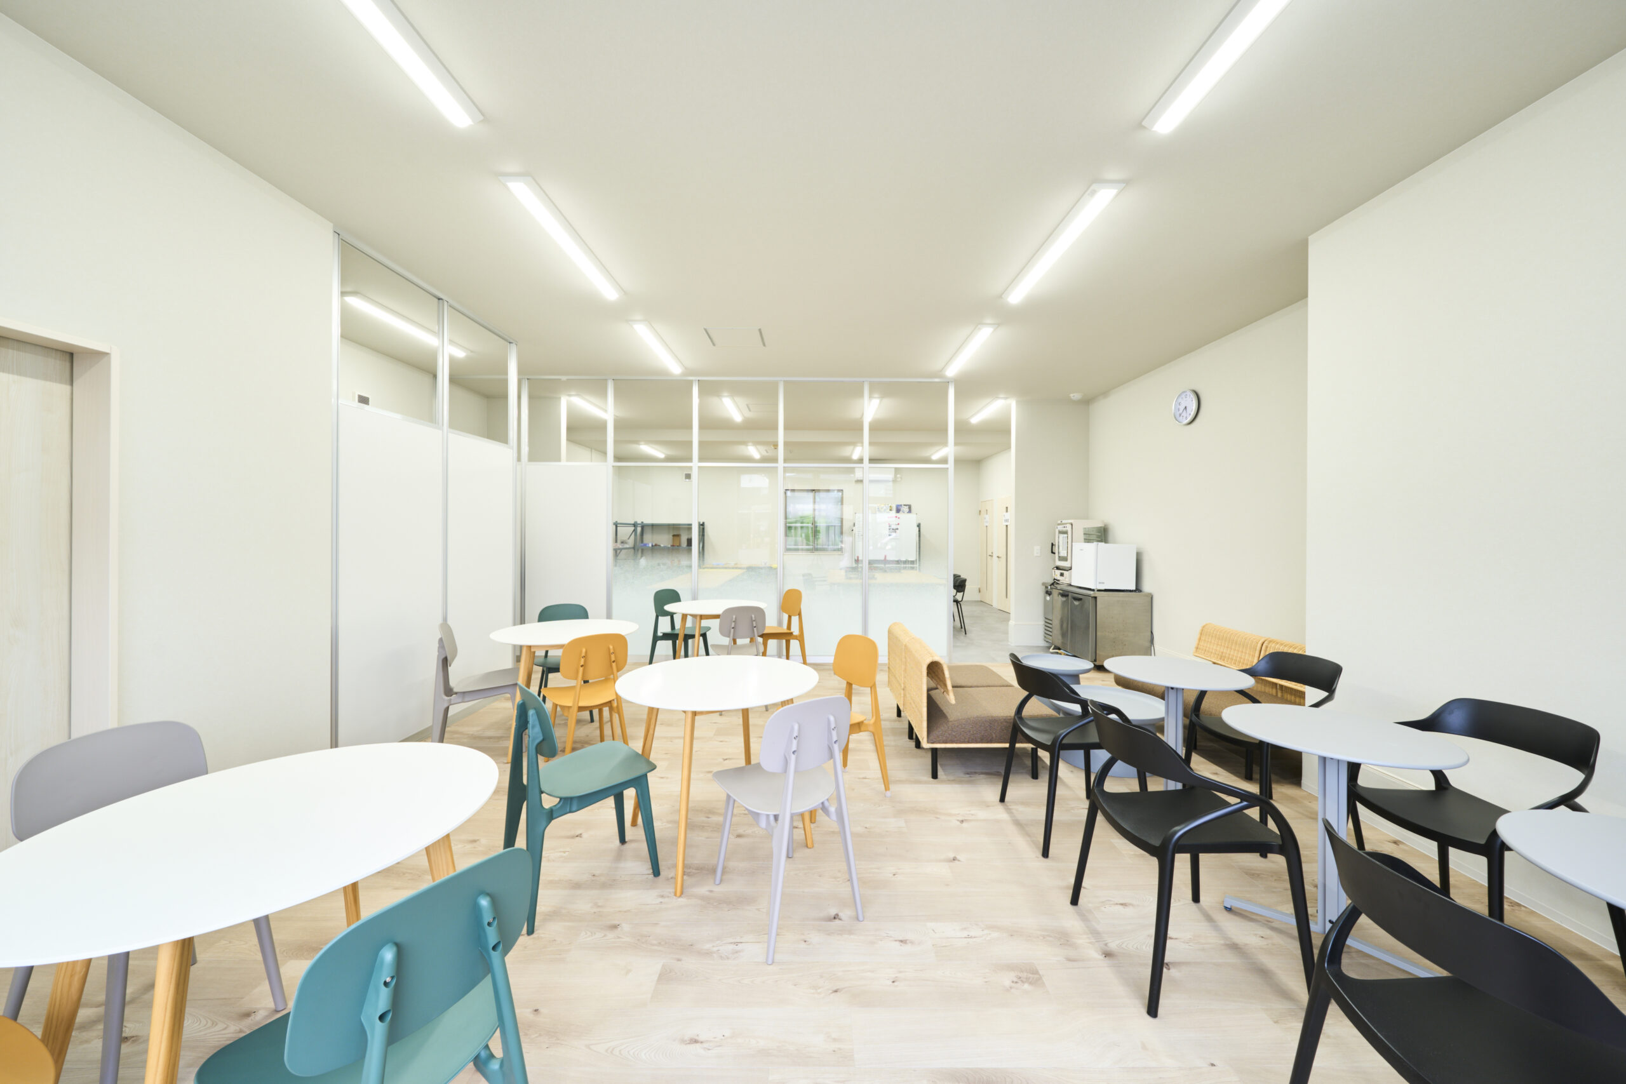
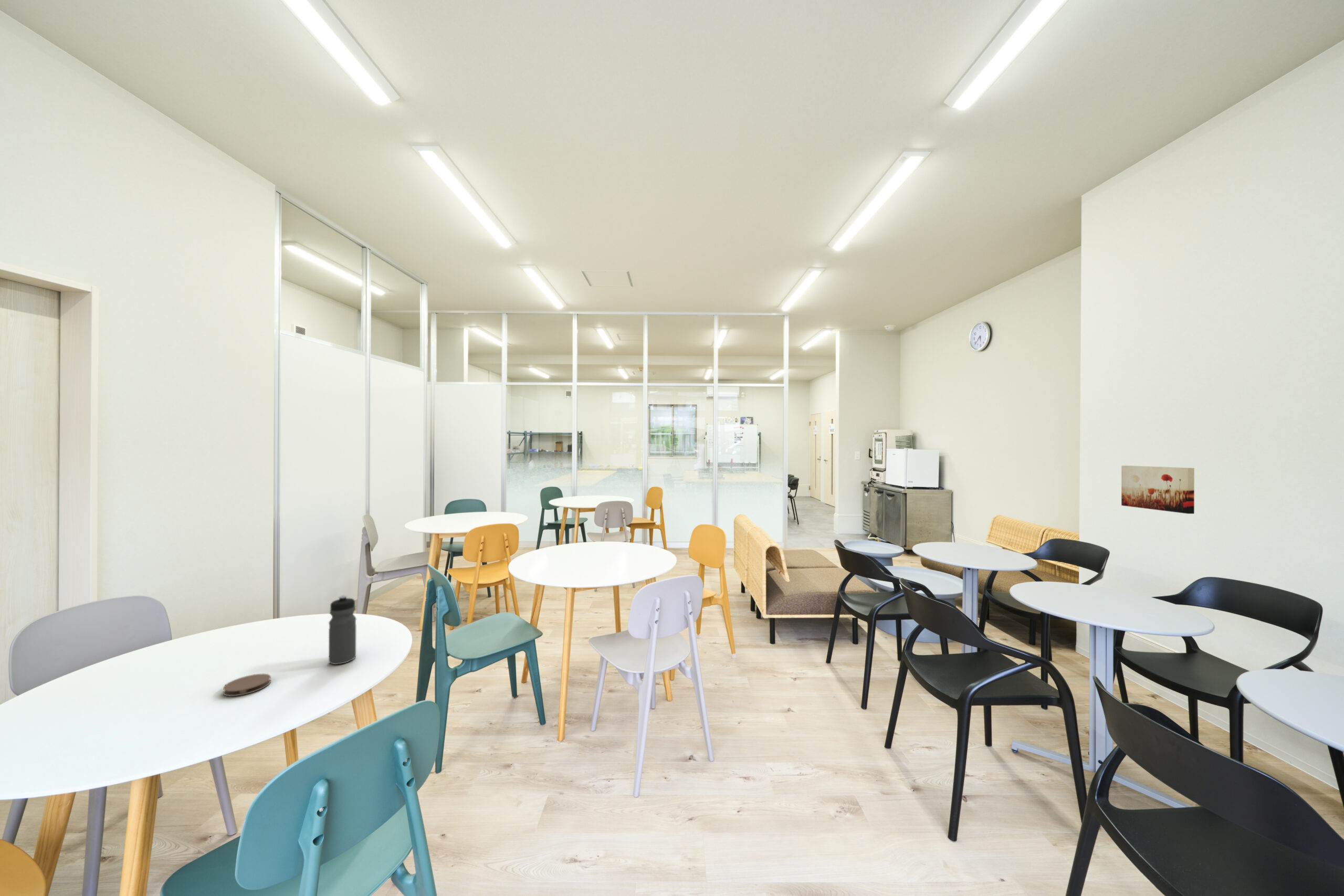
+ water bottle [328,595,357,665]
+ wall art [1121,465,1195,514]
+ coaster [223,673,271,697]
